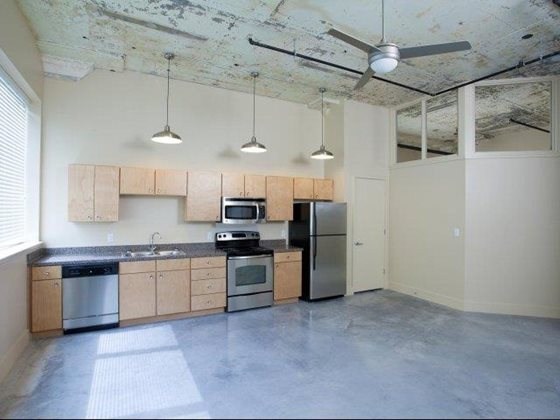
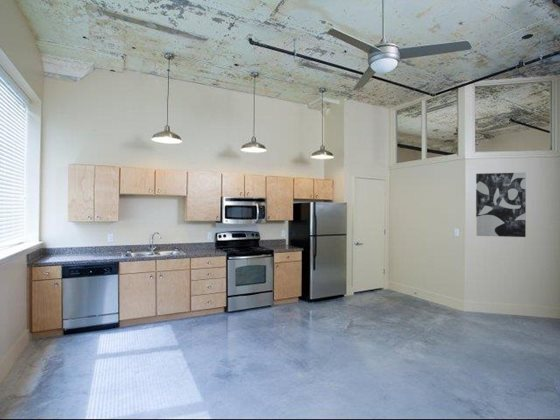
+ wall art [475,172,527,238]
